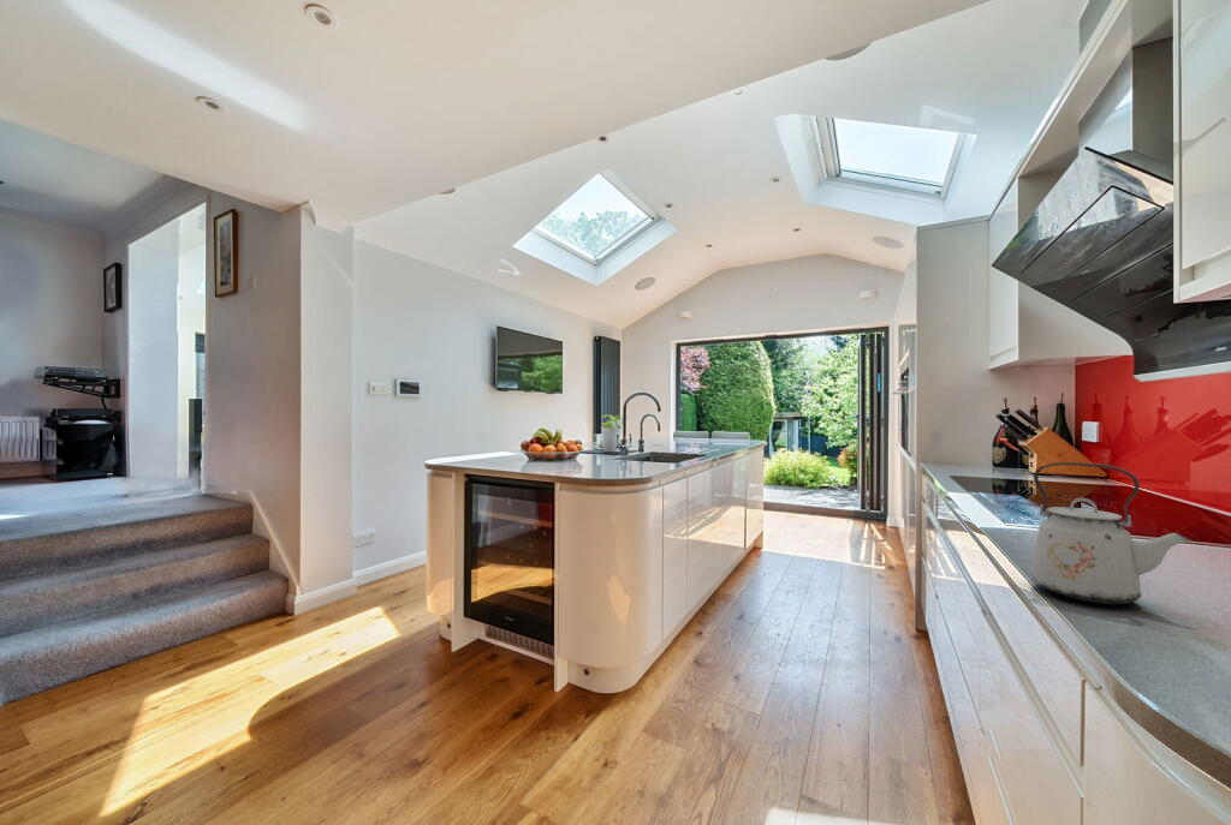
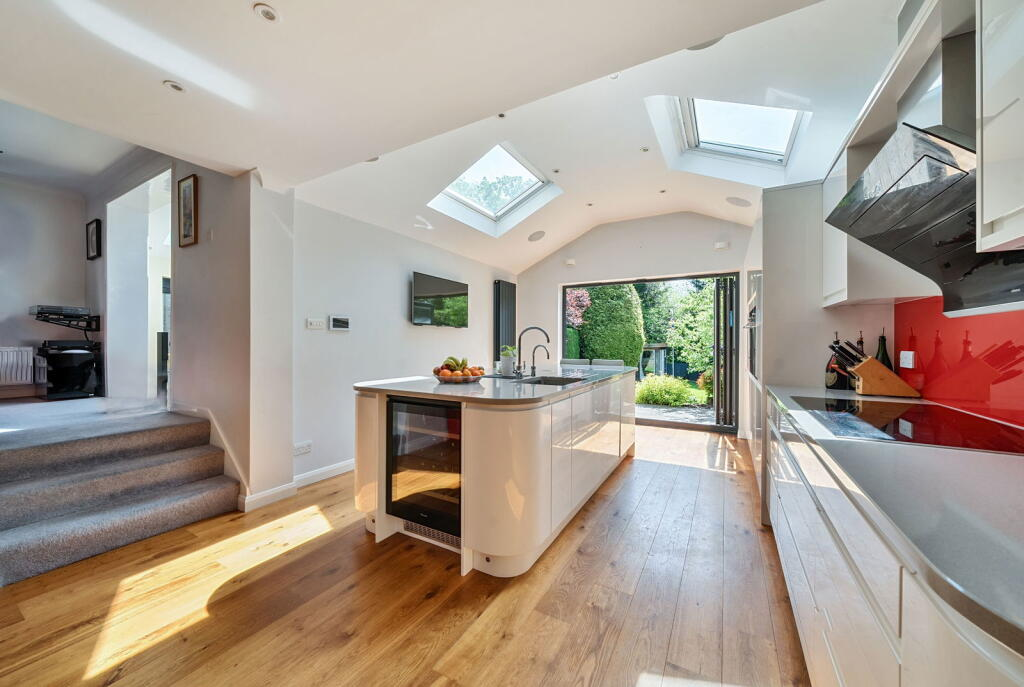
- kettle [1030,461,1194,605]
